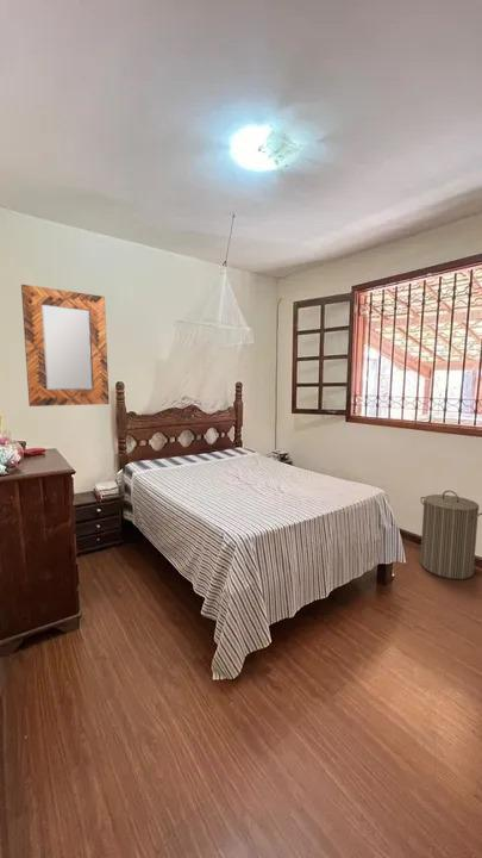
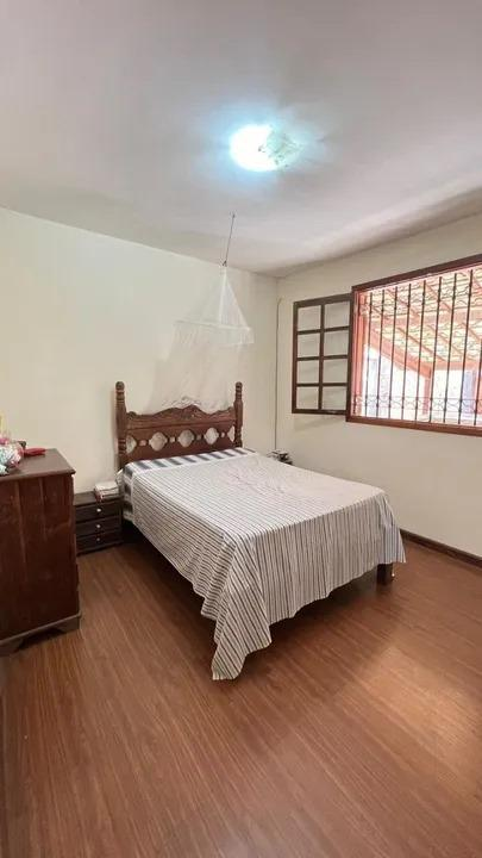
- home mirror [20,284,111,408]
- laundry hamper [419,490,482,580]
